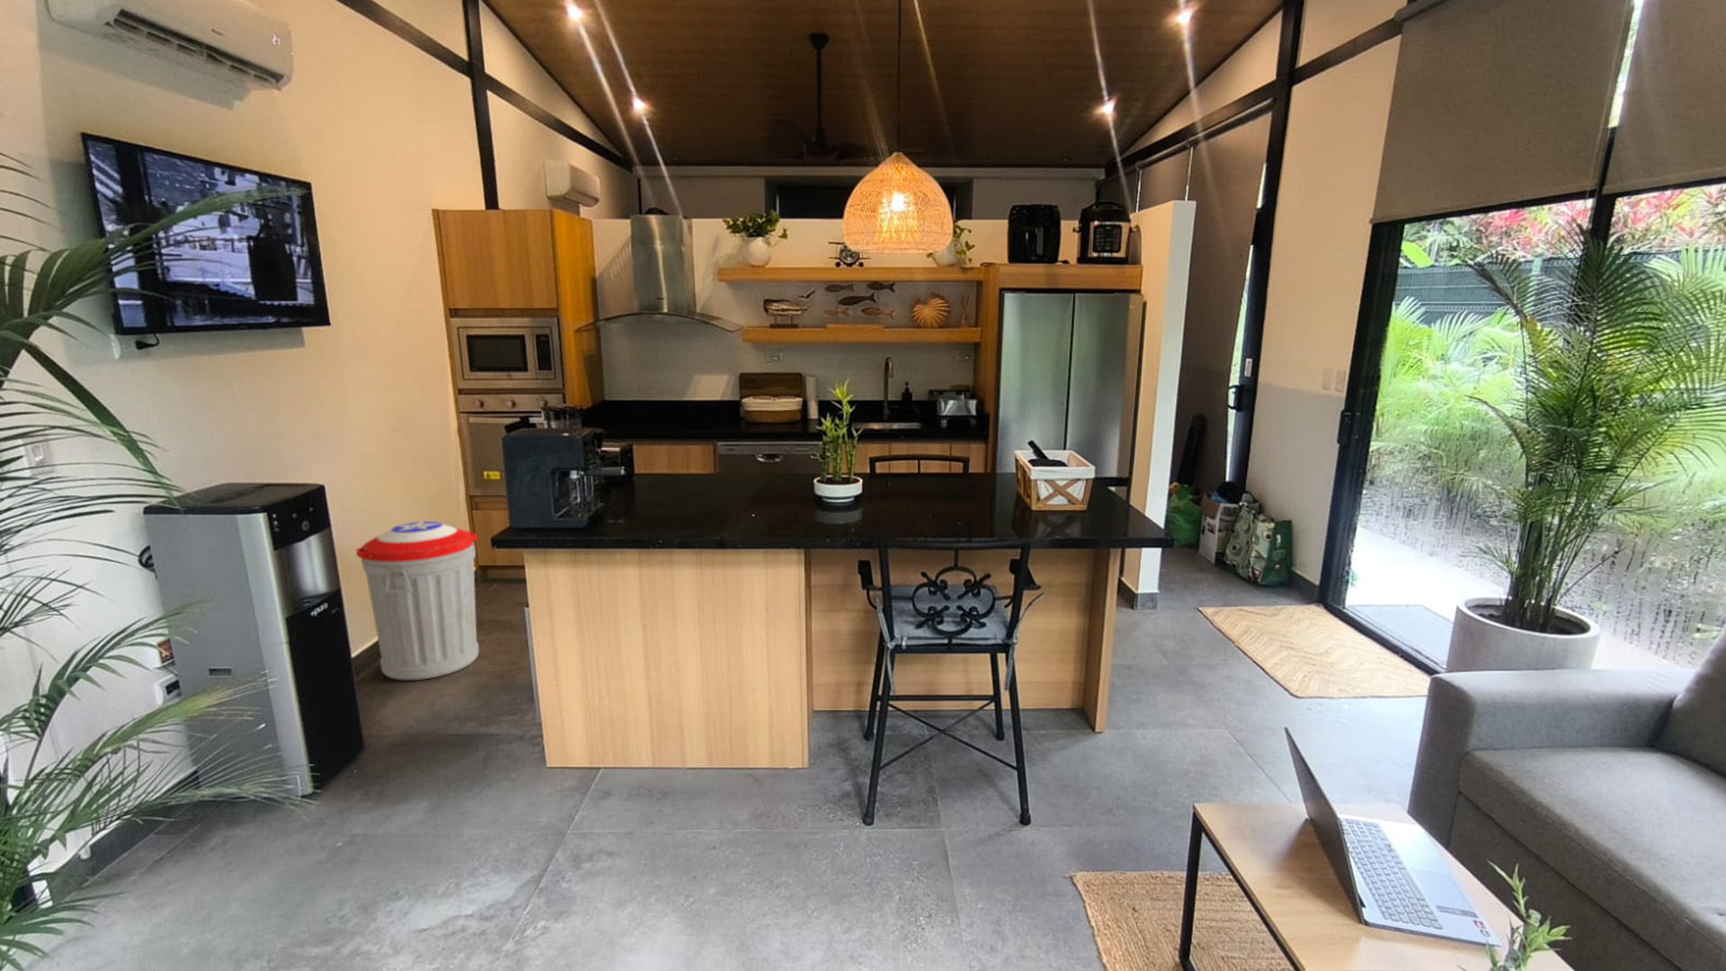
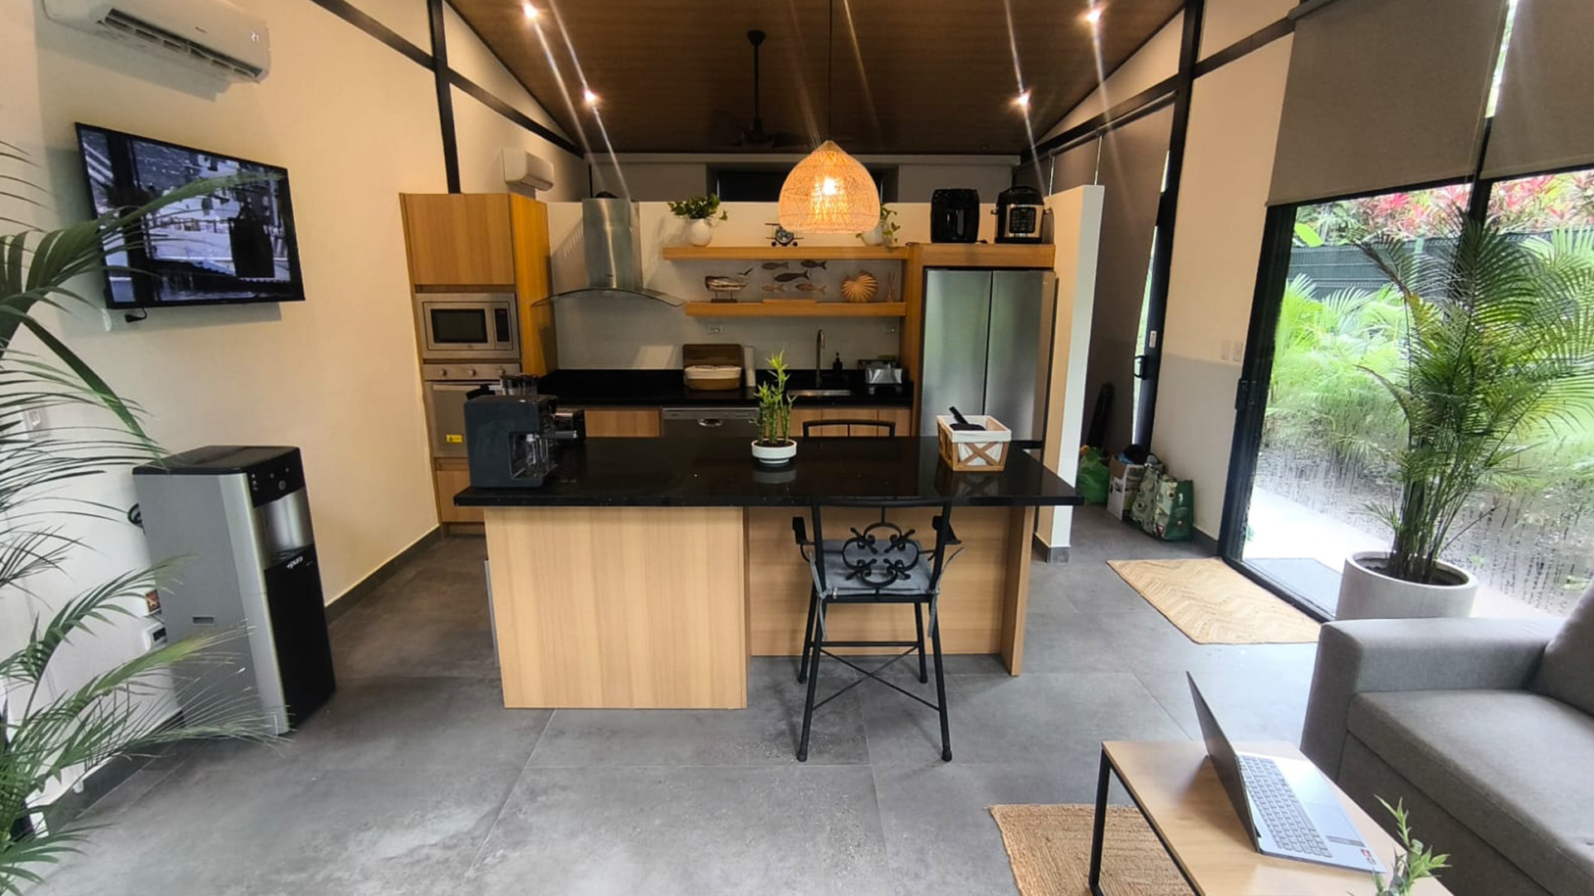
- trash can [356,520,480,682]
